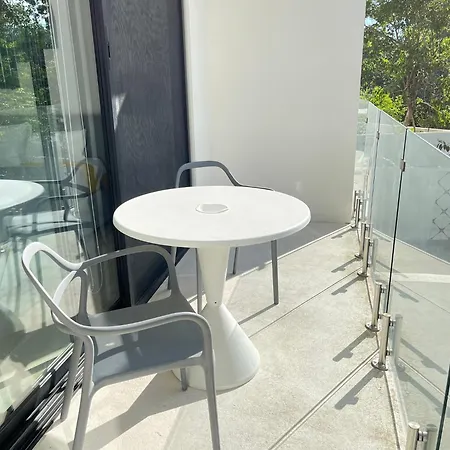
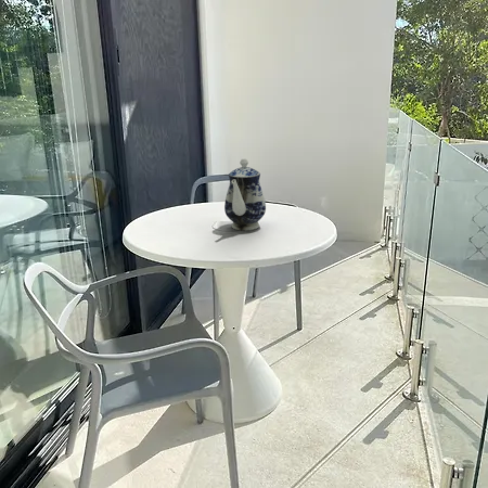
+ teapot [223,157,267,231]
